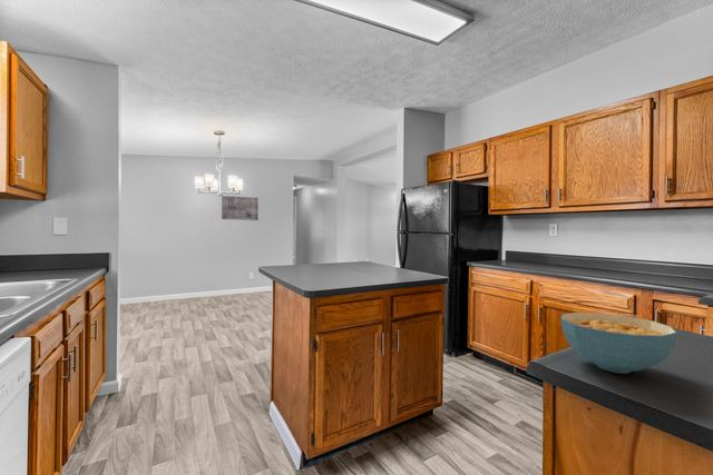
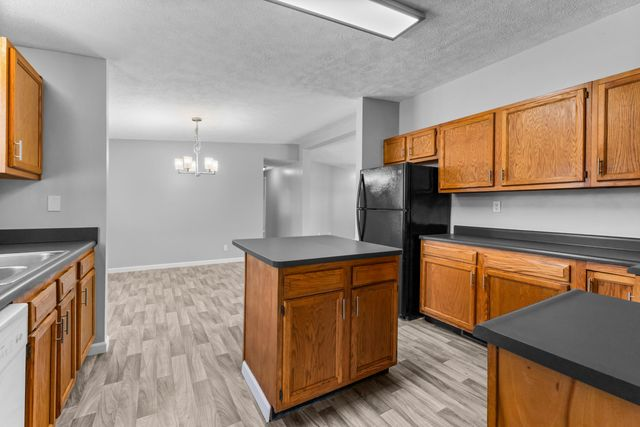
- cereal bowl [559,311,678,375]
- wall art [221,195,260,221]
